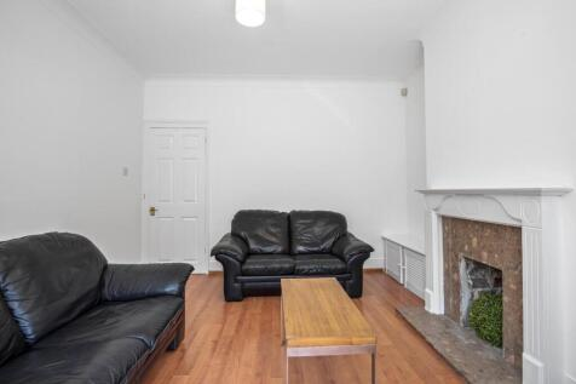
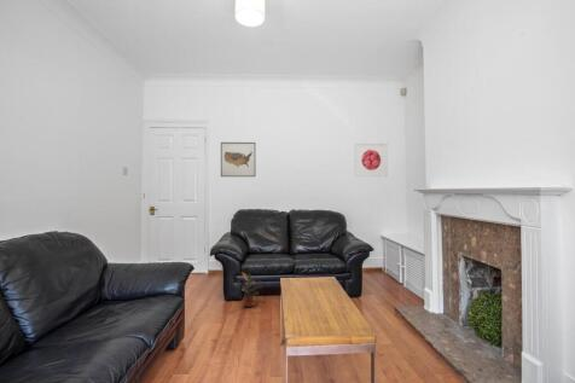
+ wall art [220,141,256,178]
+ potted plant [234,271,263,308]
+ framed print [353,141,389,178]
